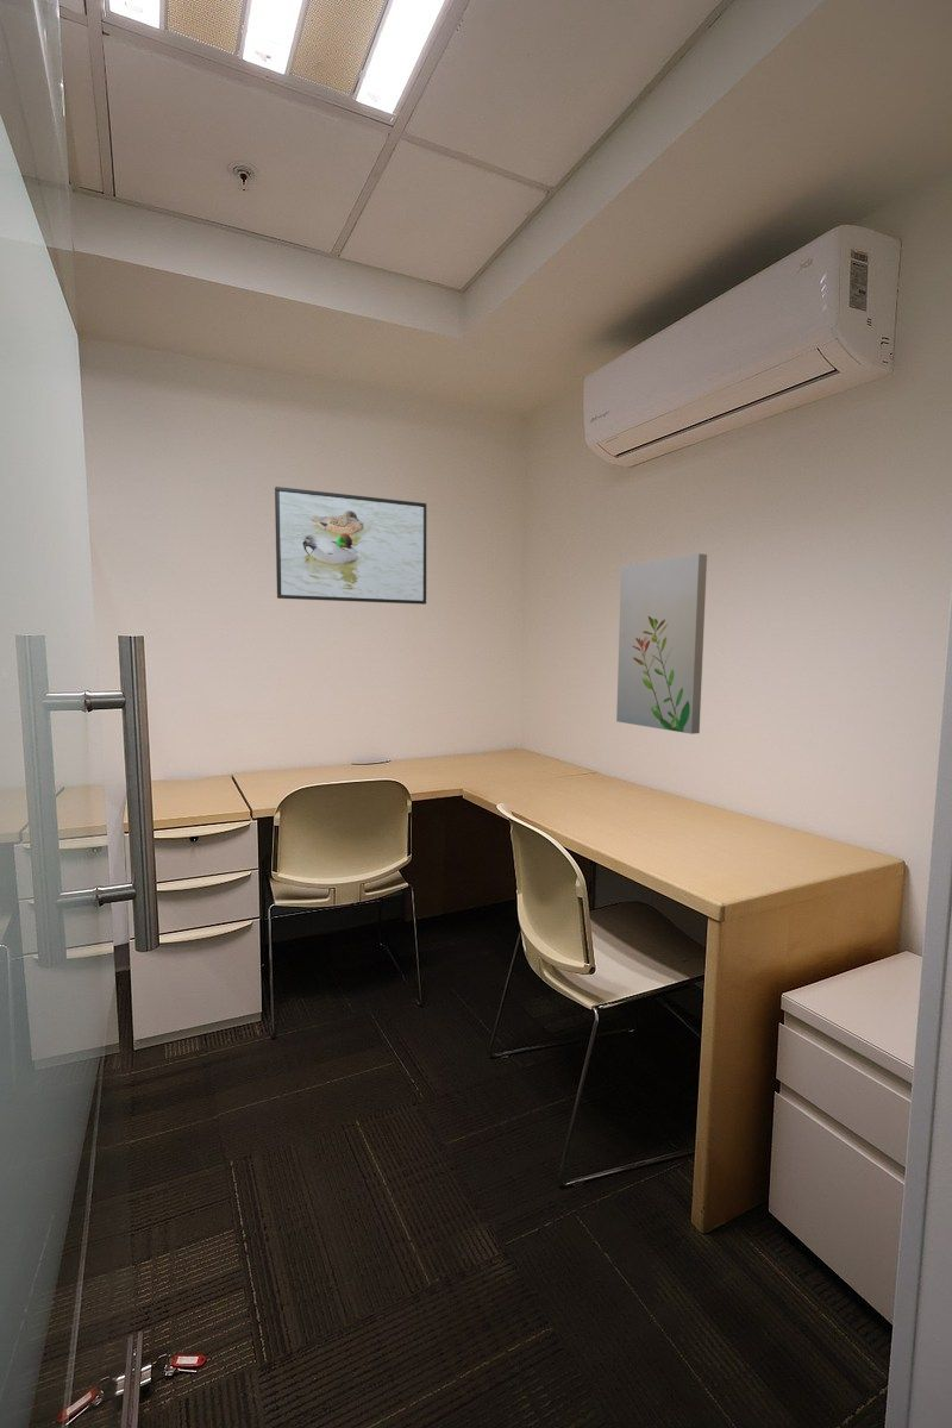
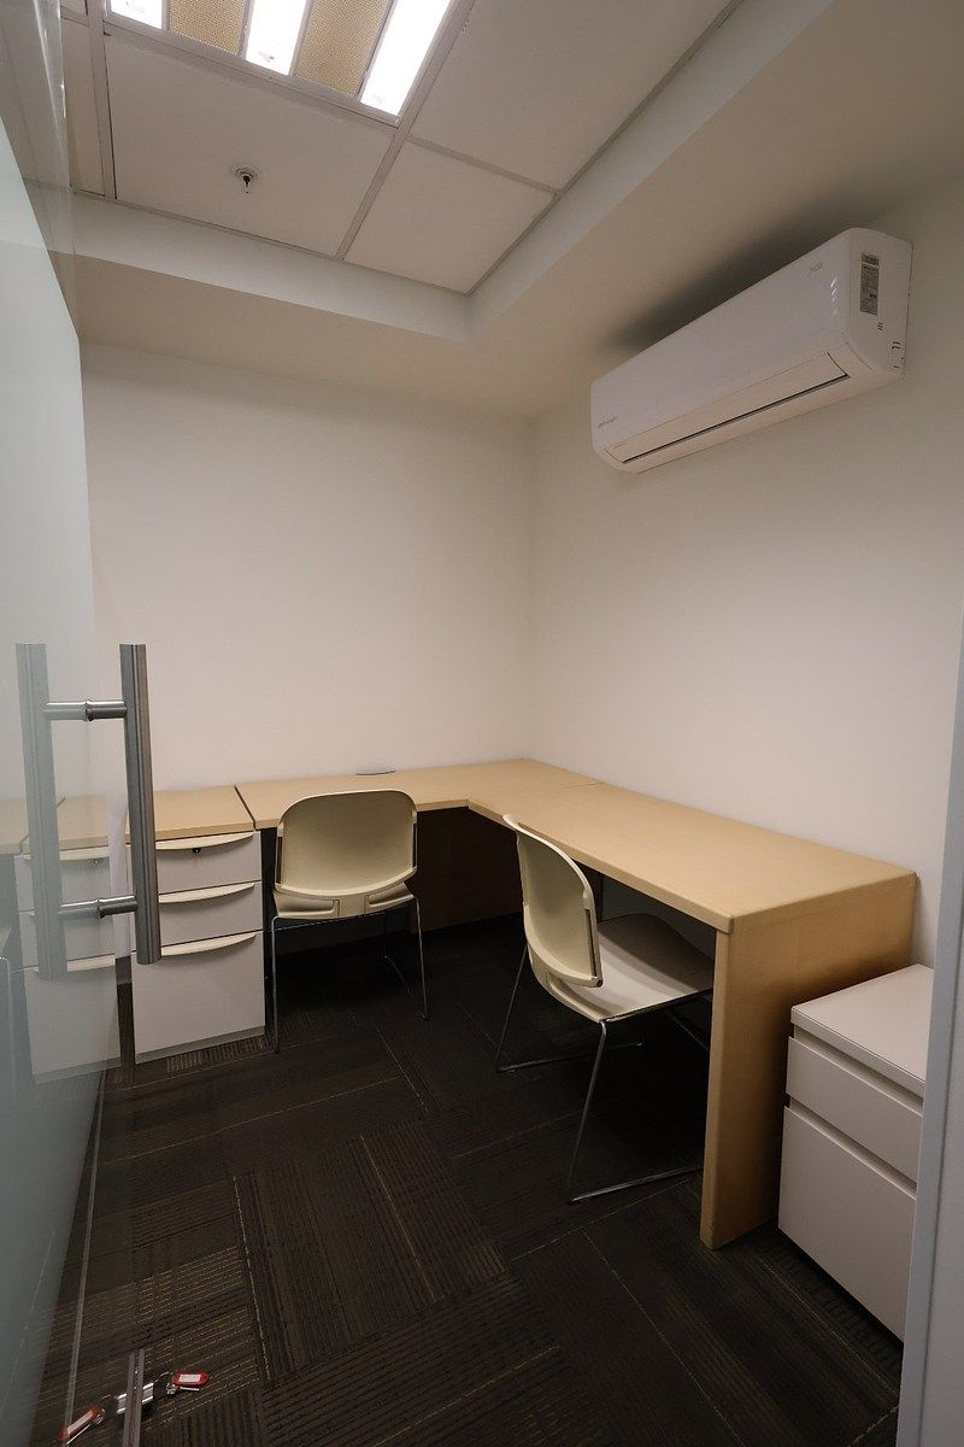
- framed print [274,486,427,606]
- wall art [615,552,708,735]
